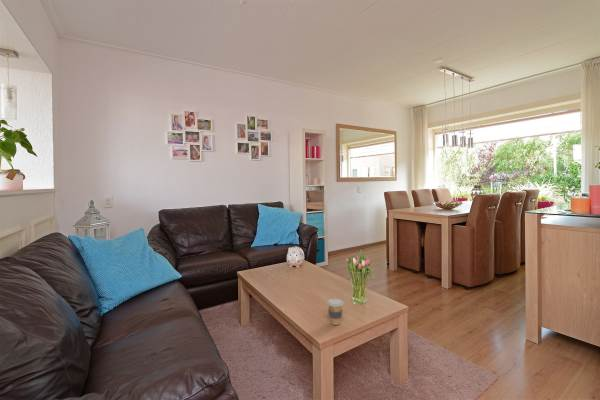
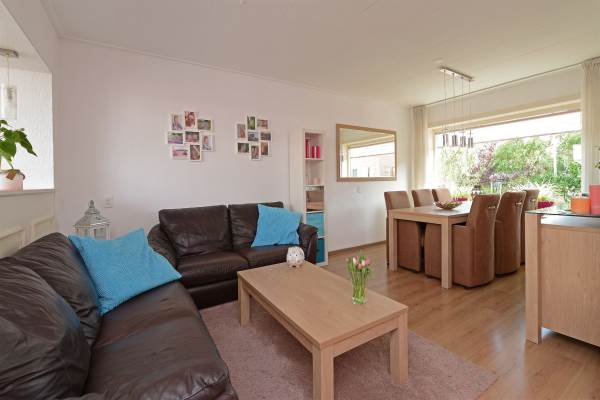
- coffee cup [326,298,344,326]
